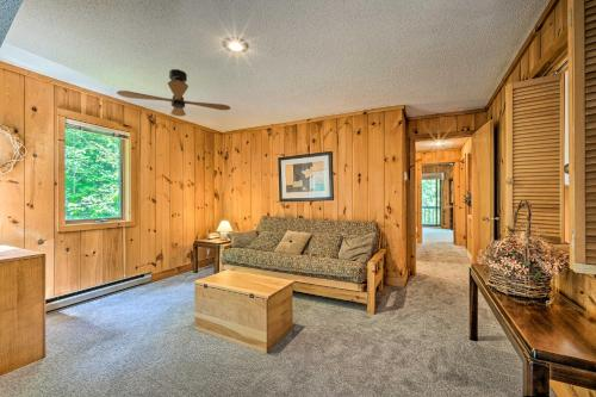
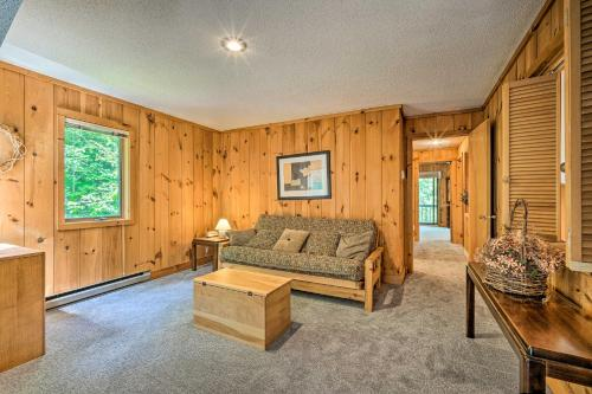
- ceiling fan [116,68,231,117]
